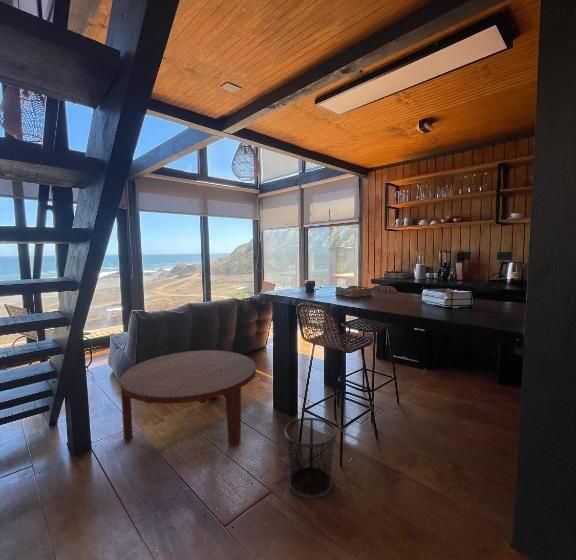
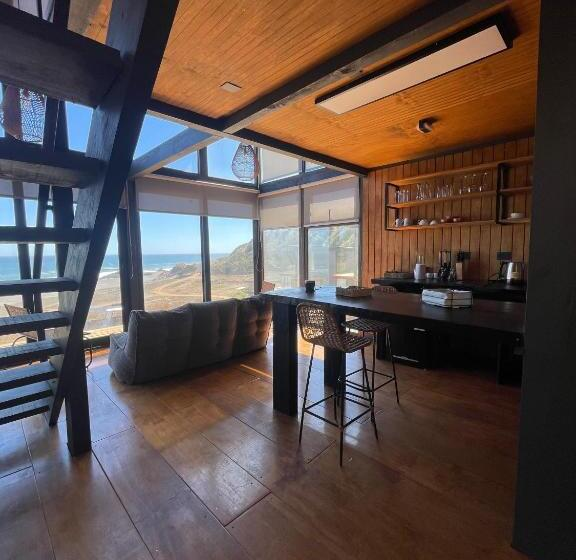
- waste bin [283,417,338,499]
- coffee table [119,349,257,448]
